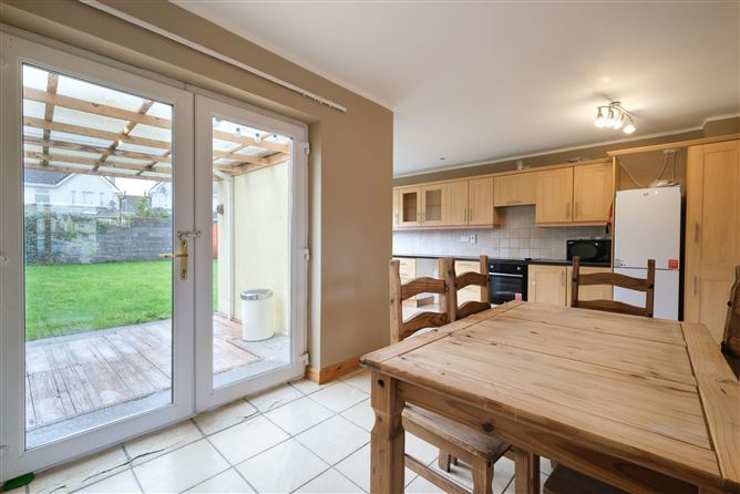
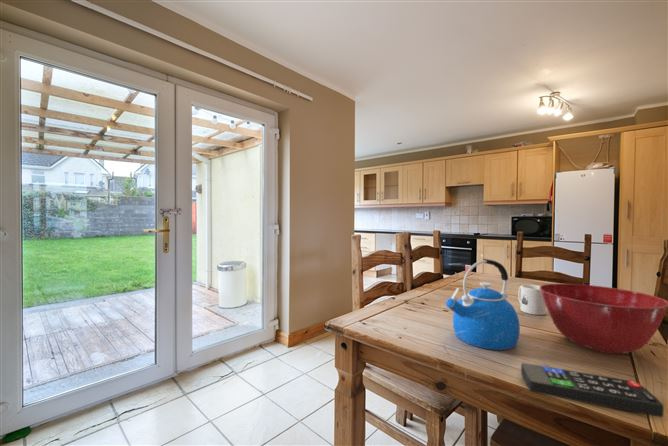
+ mug [517,284,547,316]
+ remote control [520,362,665,418]
+ kettle [445,258,521,351]
+ mixing bowl [540,283,668,355]
